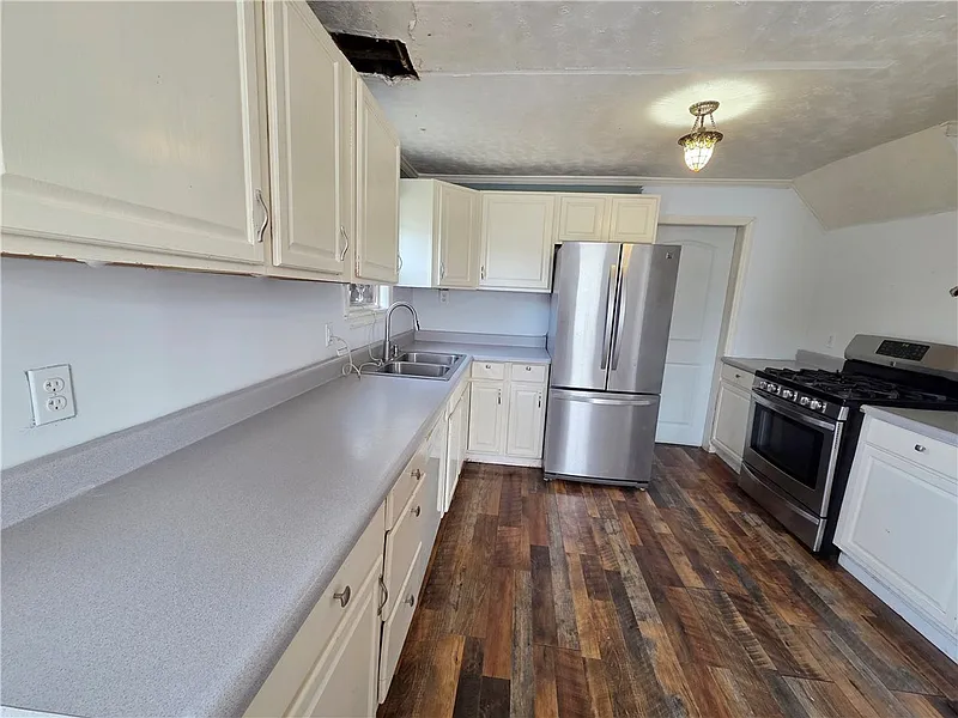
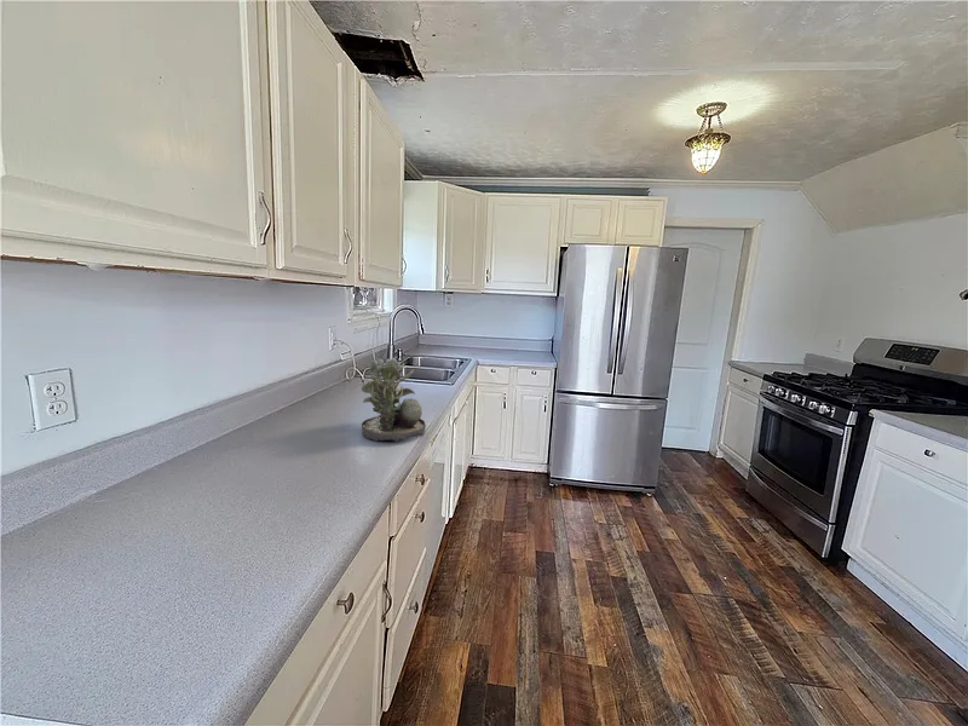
+ succulent plant [361,357,427,443]
